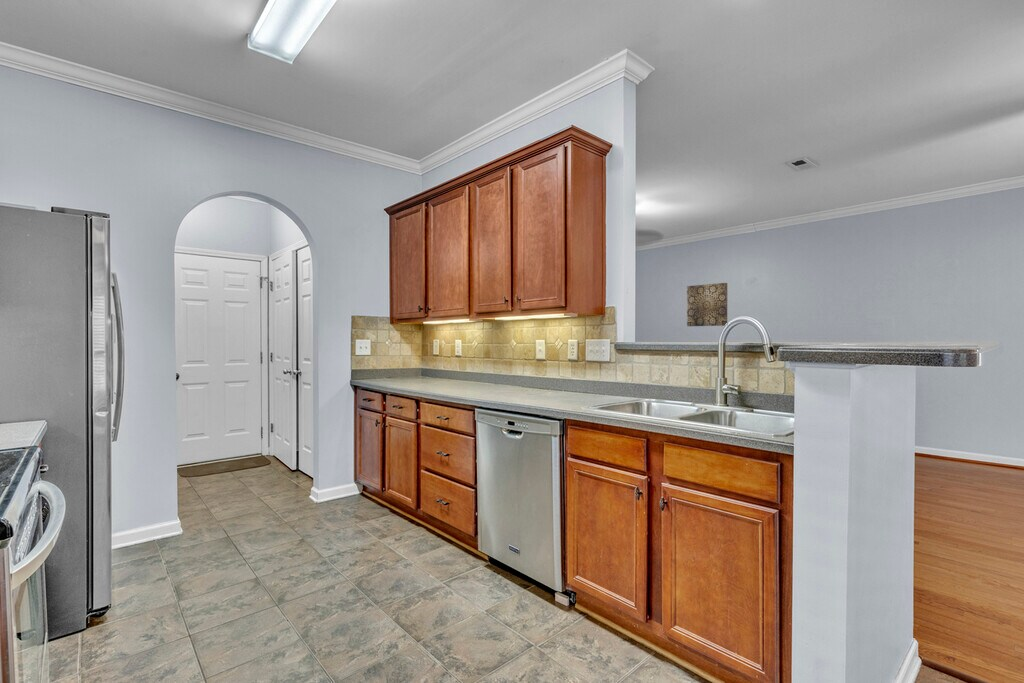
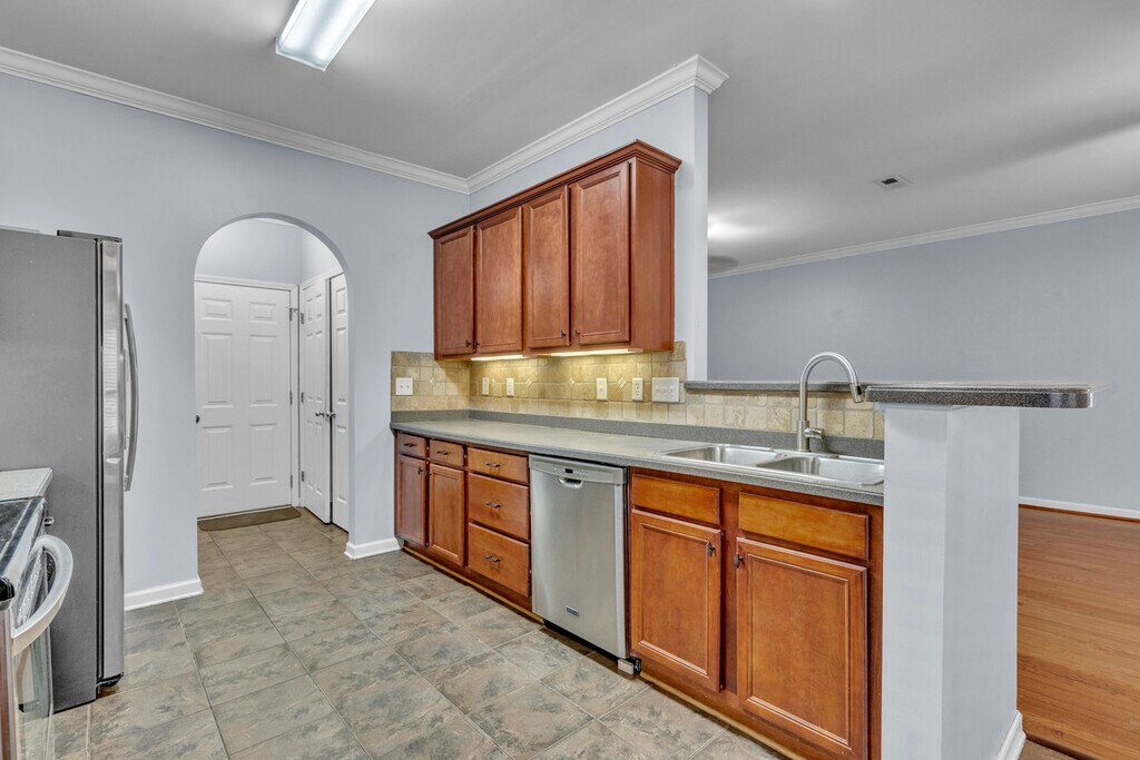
- wall art [686,282,729,327]
